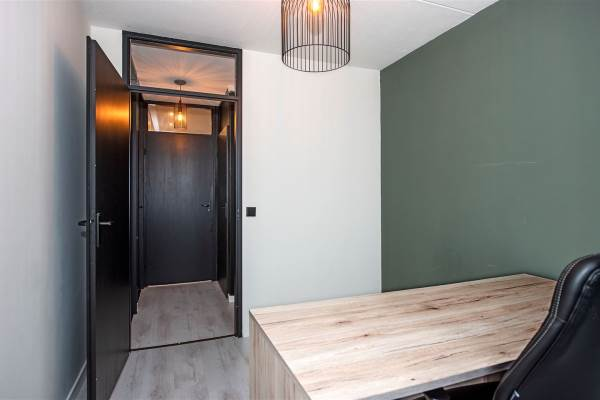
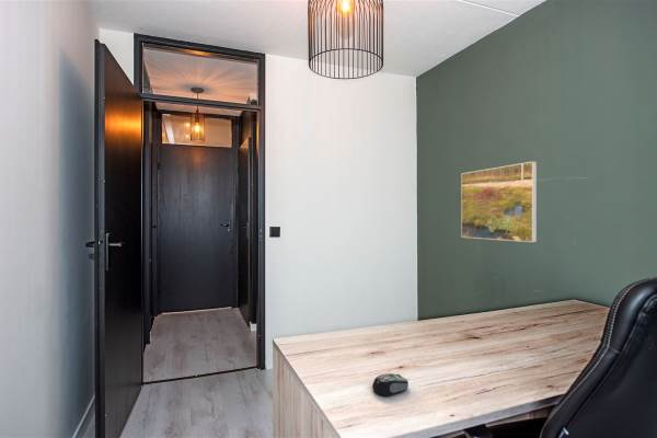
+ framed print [460,160,538,243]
+ computer mouse [371,372,410,397]
